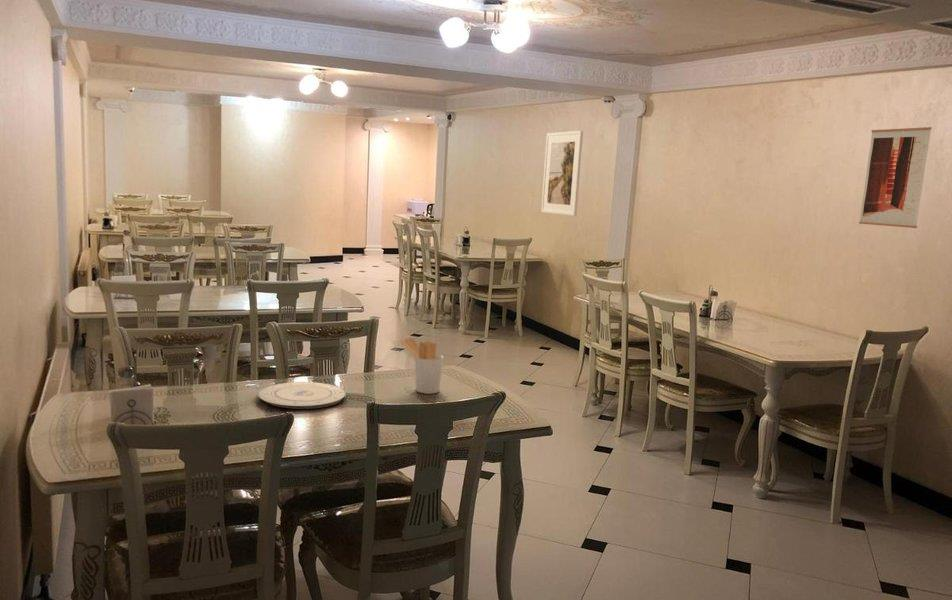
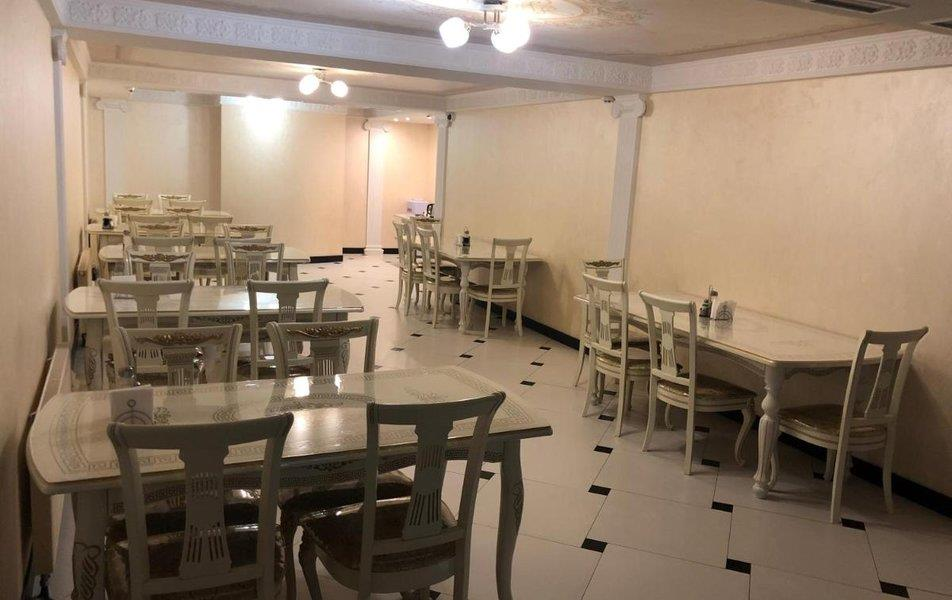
- utensil holder [400,337,444,395]
- wall art [858,126,933,229]
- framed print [540,130,584,217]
- plate [257,381,347,410]
